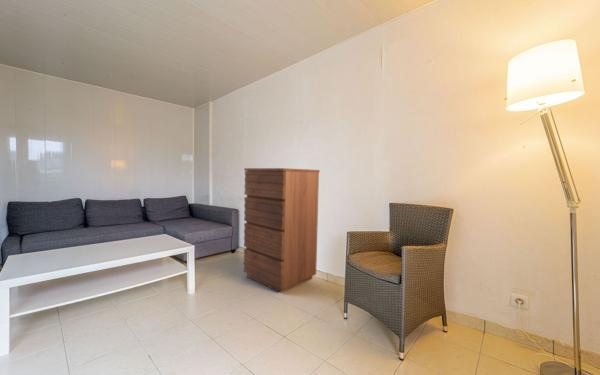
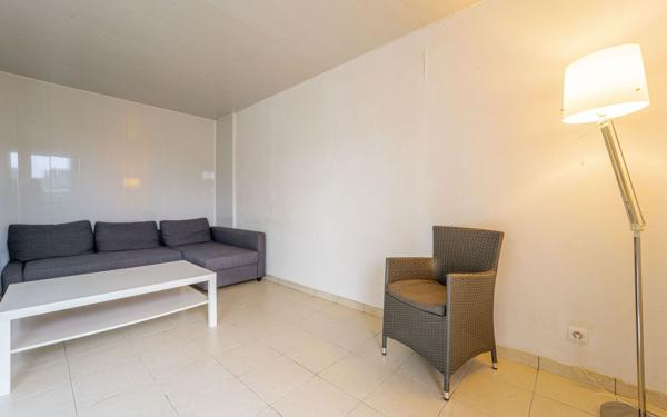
- dresser [243,167,321,294]
